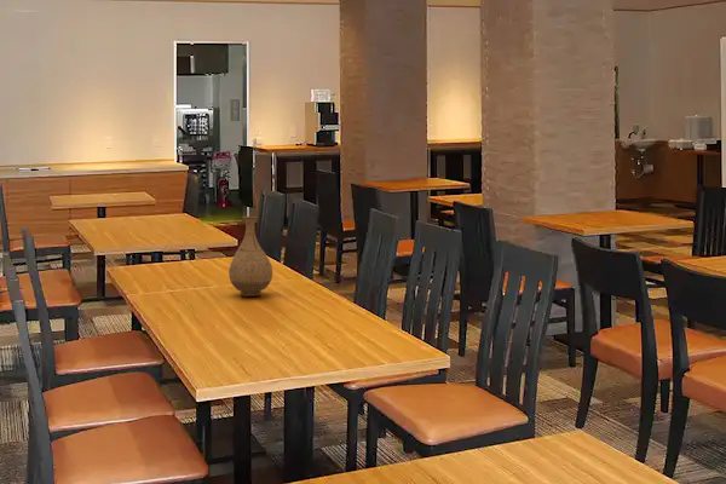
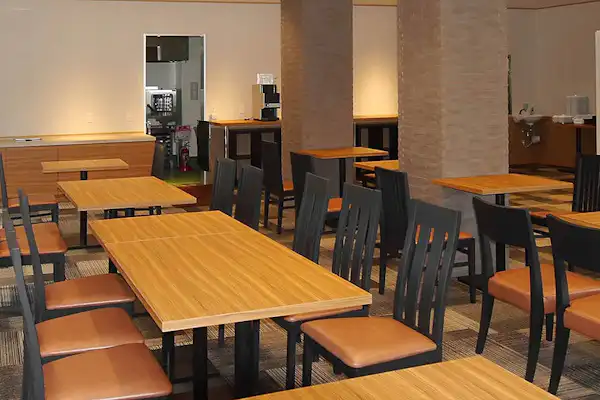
- vase [227,215,273,298]
